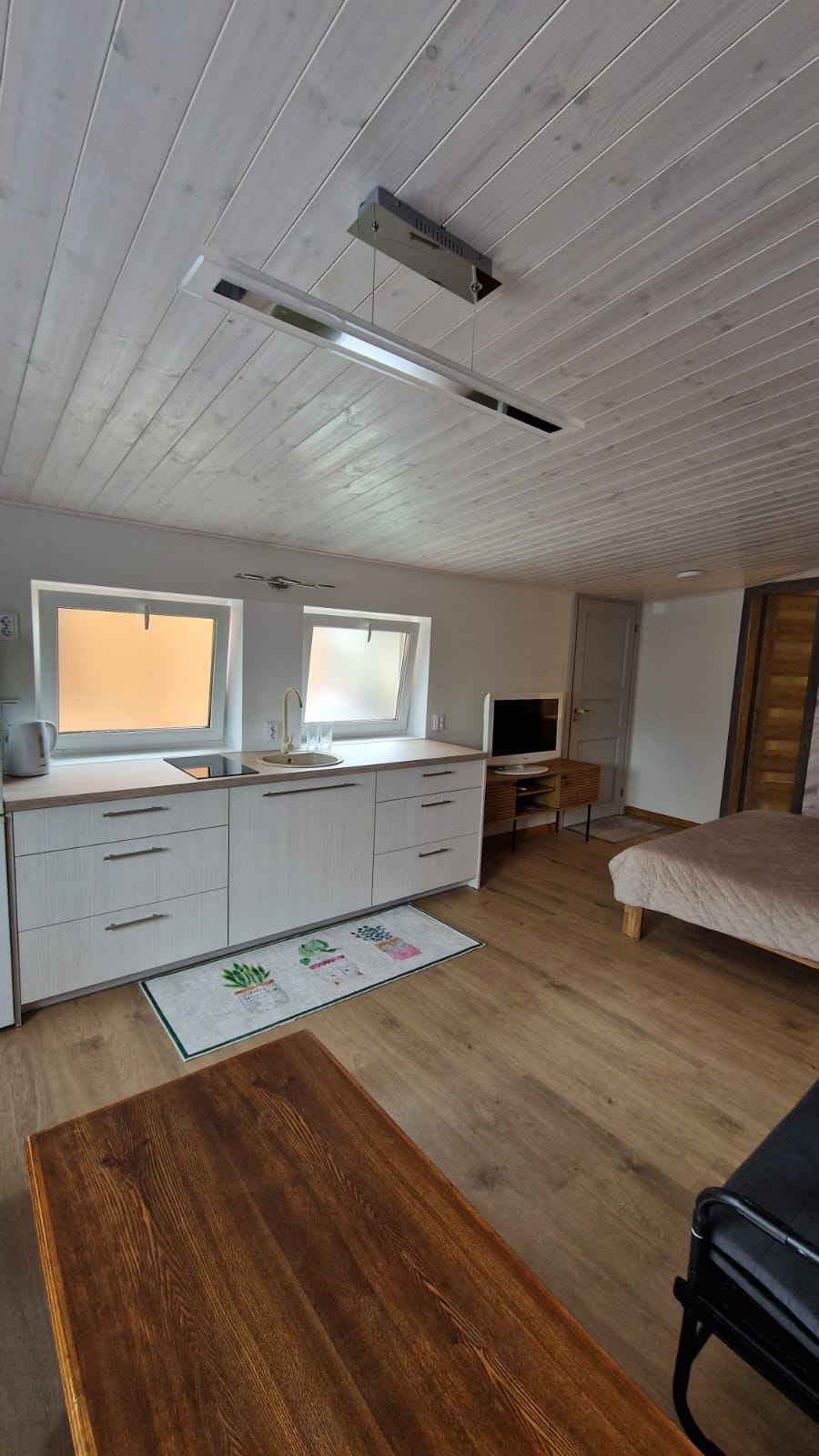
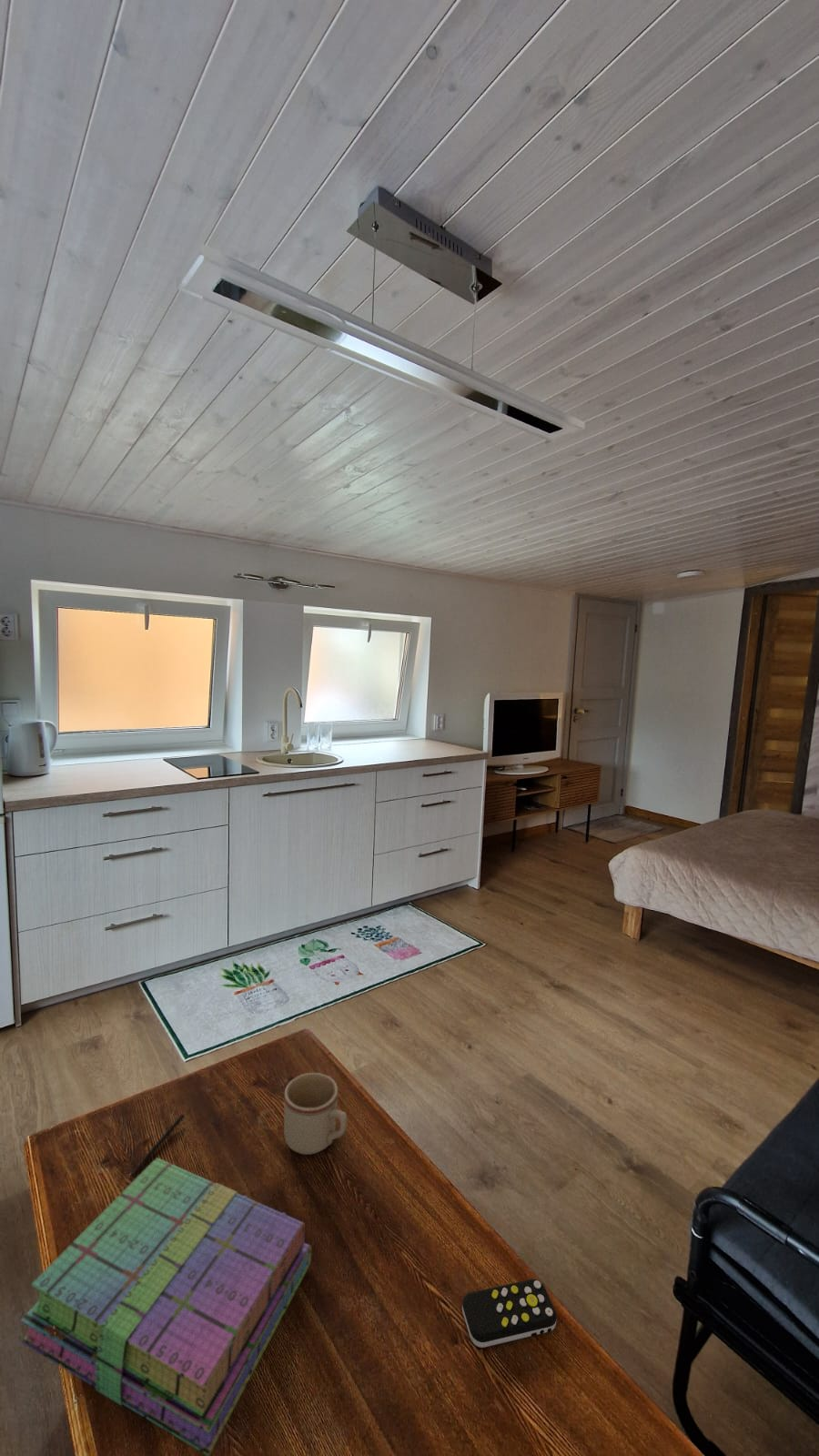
+ pen [130,1113,186,1178]
+ books [20,1157,313,1456]
+ mug [283,1072,348,1156]
+ remote control [461,1279,558,1349]
